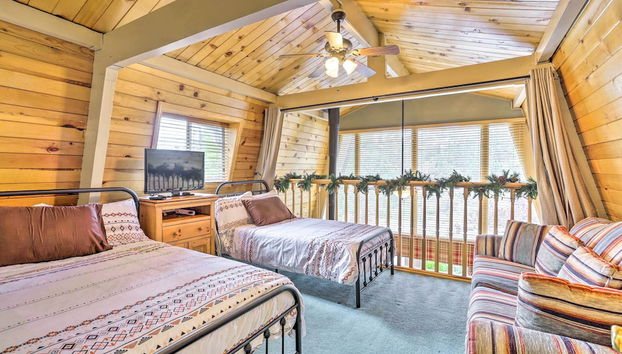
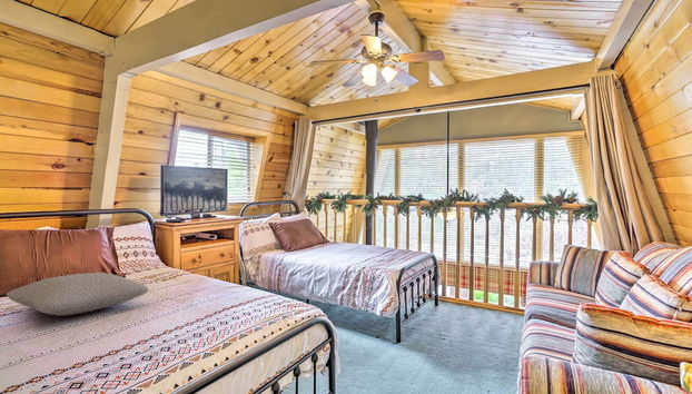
+ cushion [6,272,149,317]
